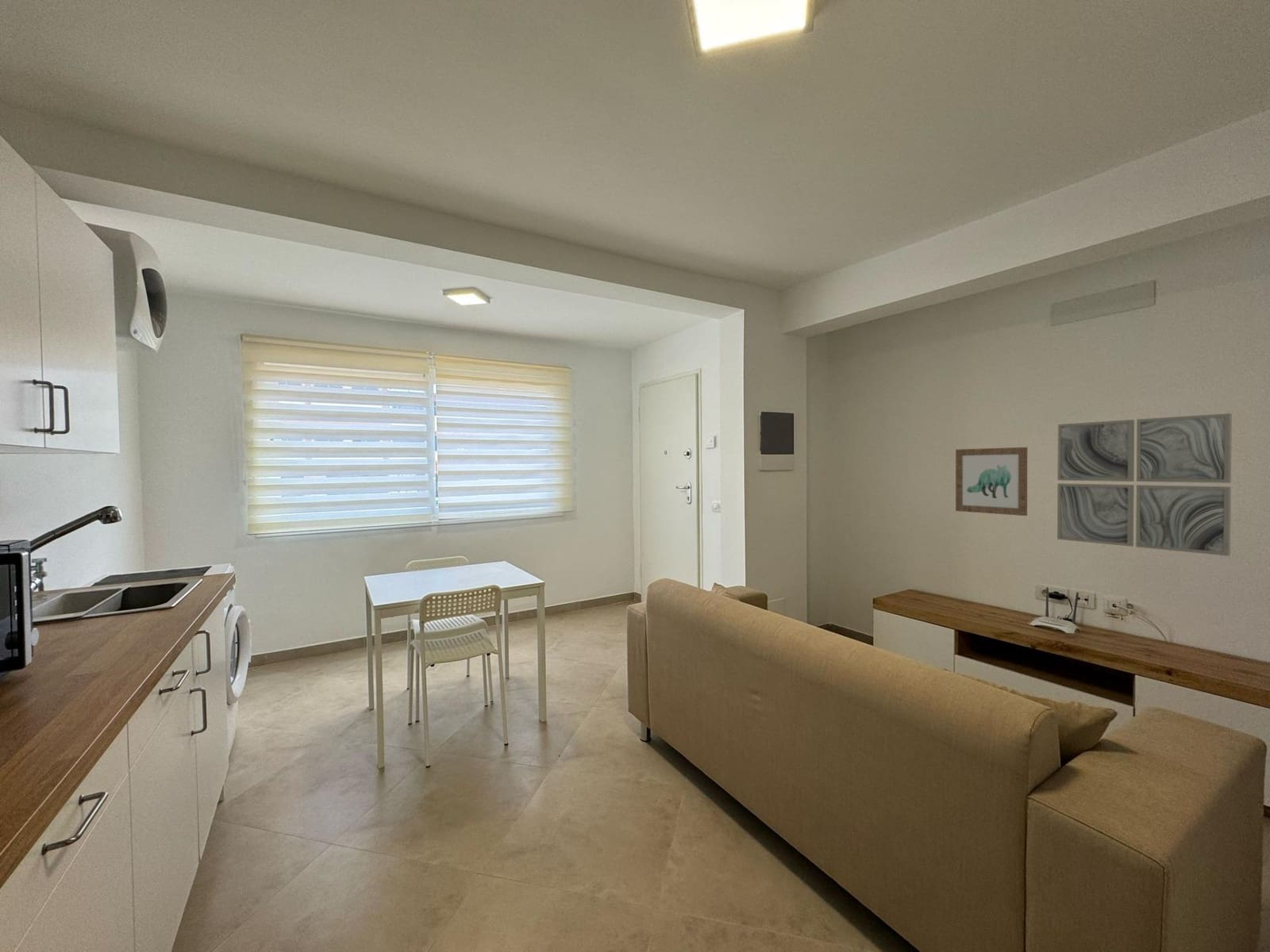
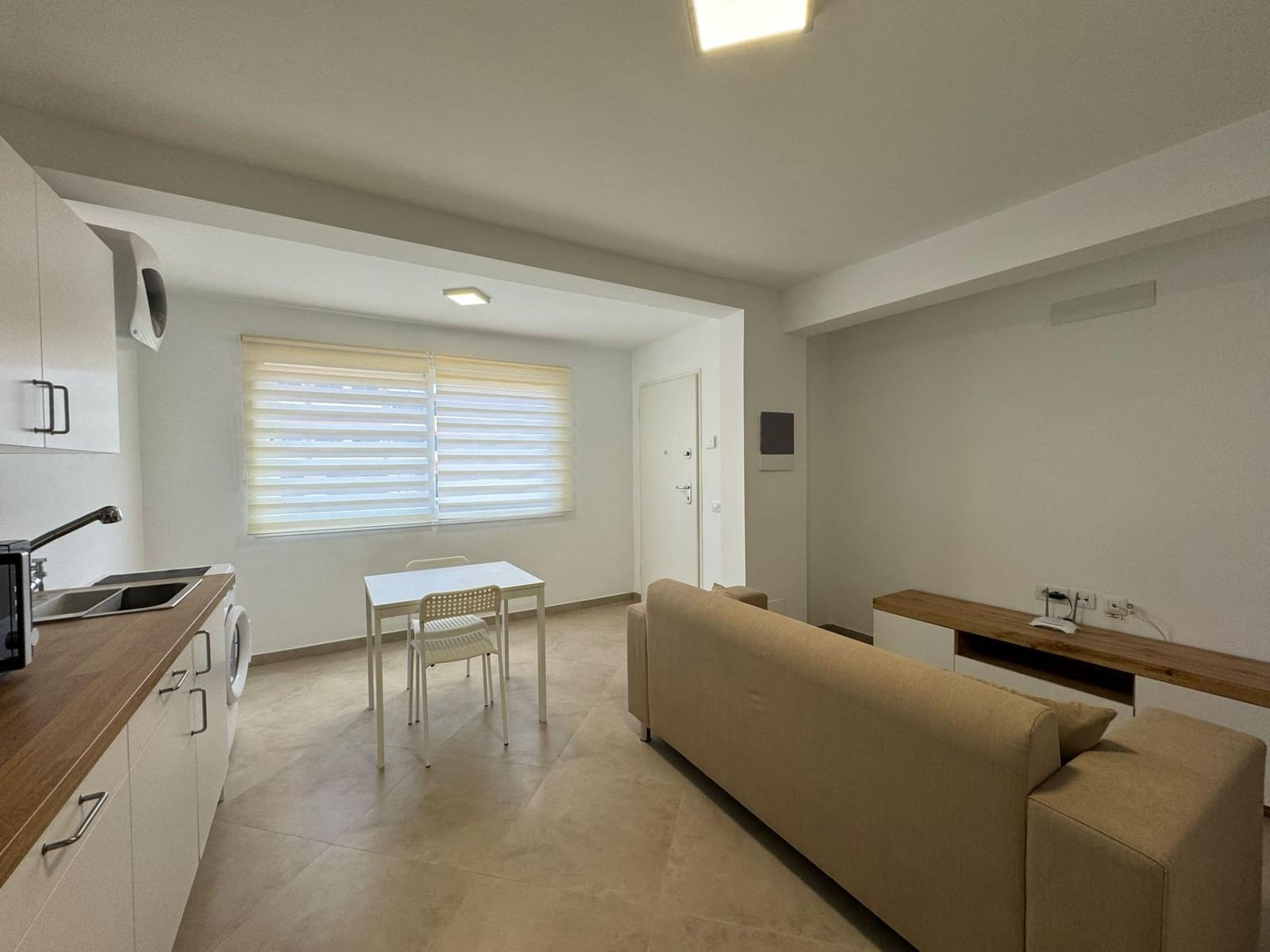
- wall art [1056,413,1233,557]
- wall art [955,447,1028,516]
